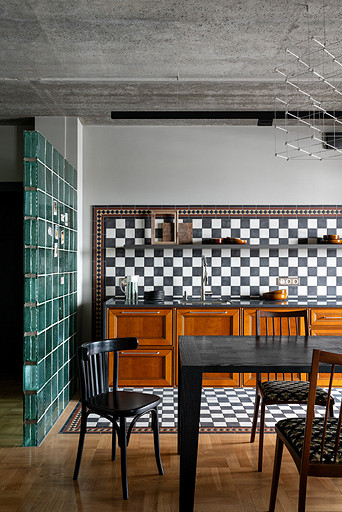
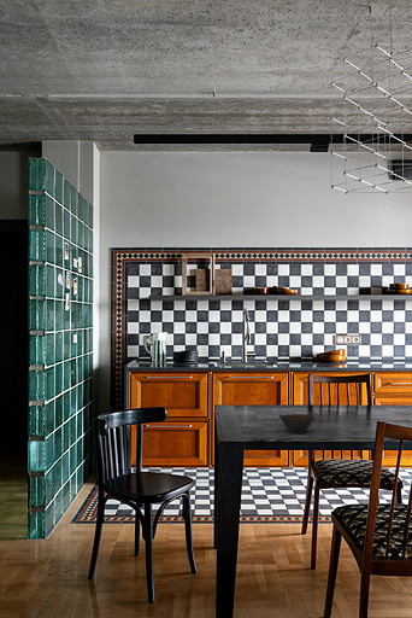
+ bowl [278,413,316,435]
